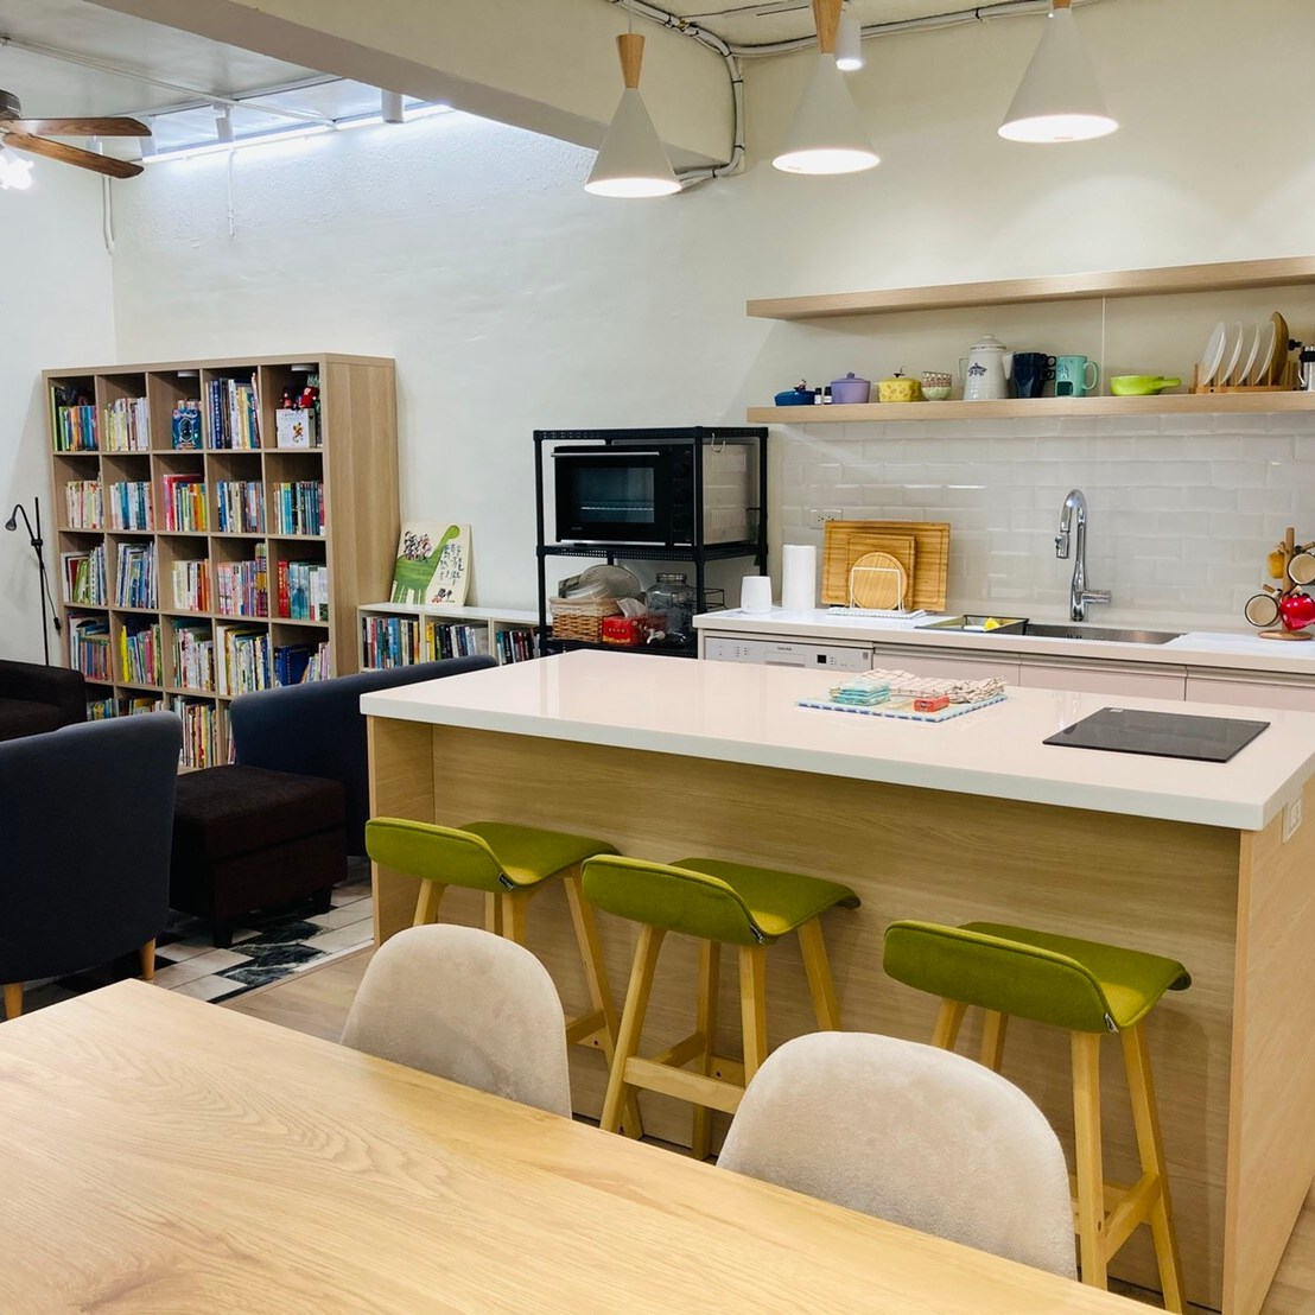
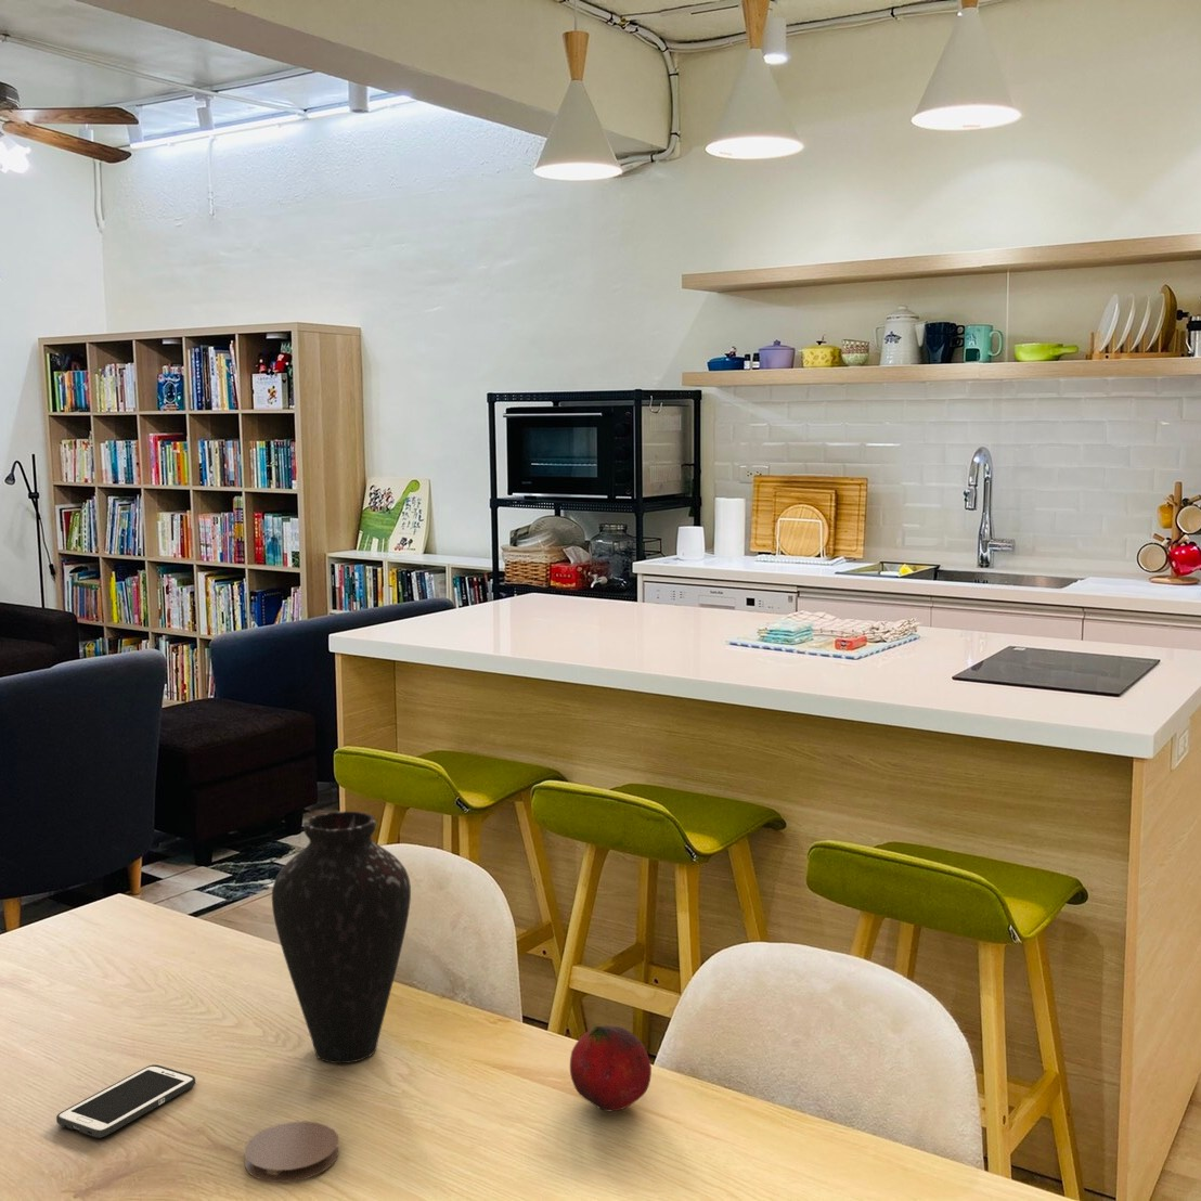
+ fruit [569,1024,652,1112]
+ cell phone [55,1064,196,1139]
+ coaster [243,1121,339,1183]
+ vase [271,811,412,1065]
